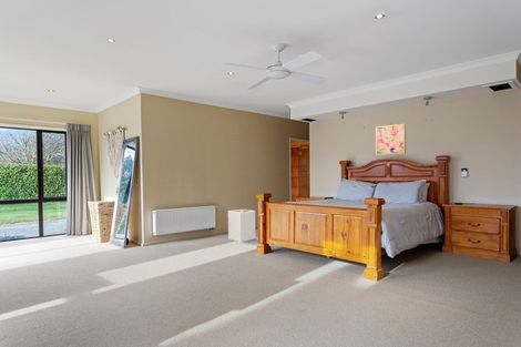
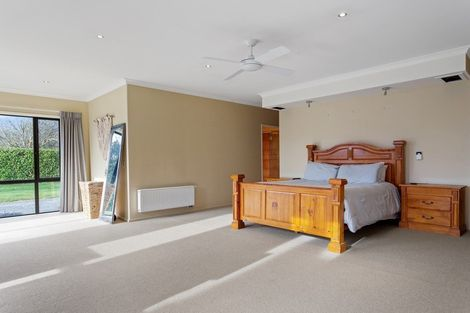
- laundry hamper [227,208,257,243]
- wall art [375,123,407,156]
